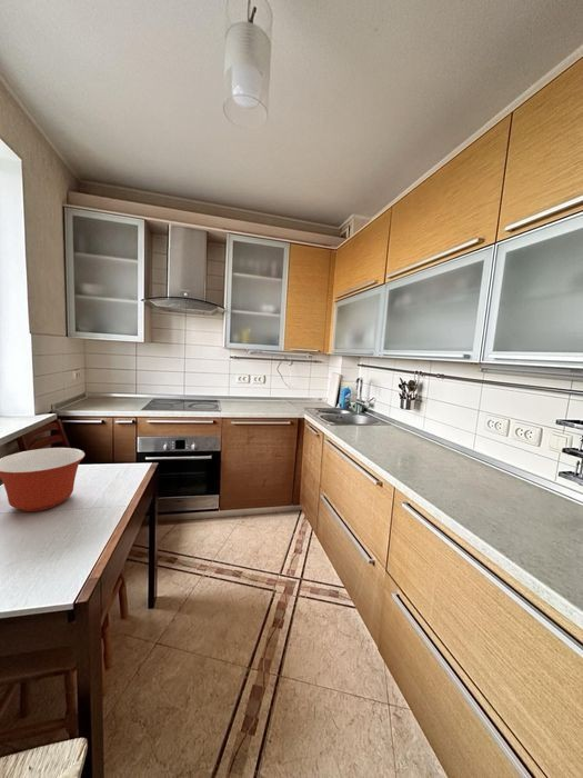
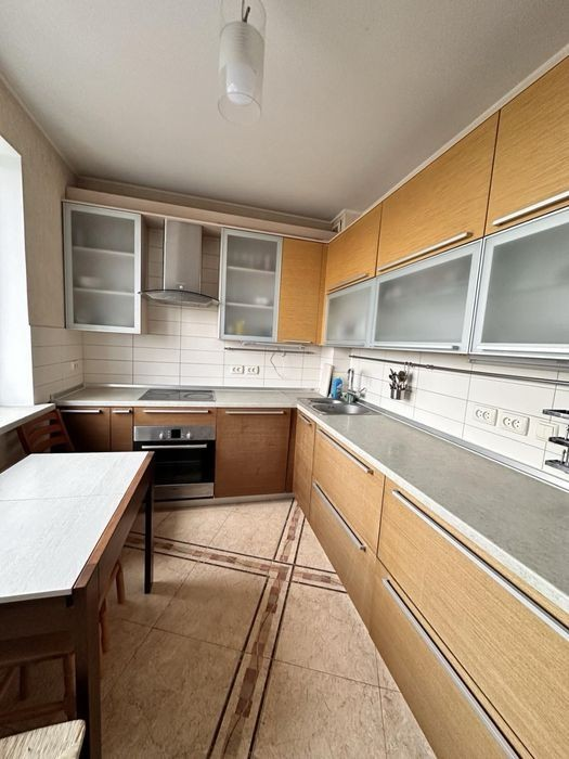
- mixing bowl [0,447,87,512]
